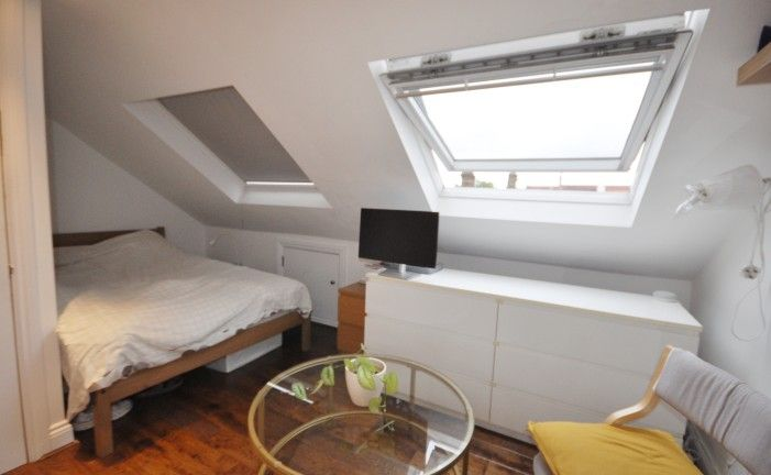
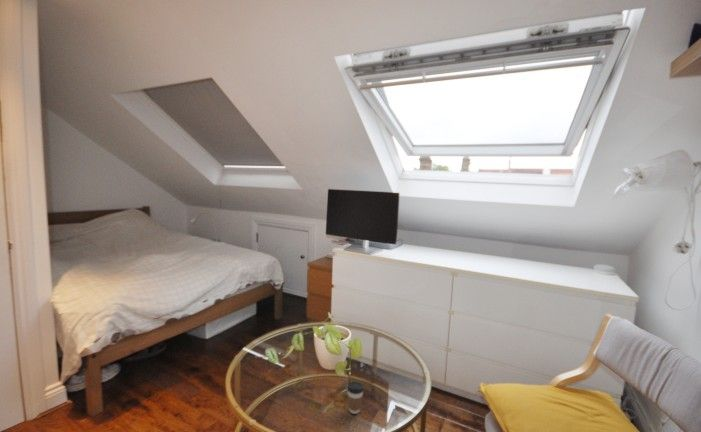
+ coffee cup [346,381,365,415]
